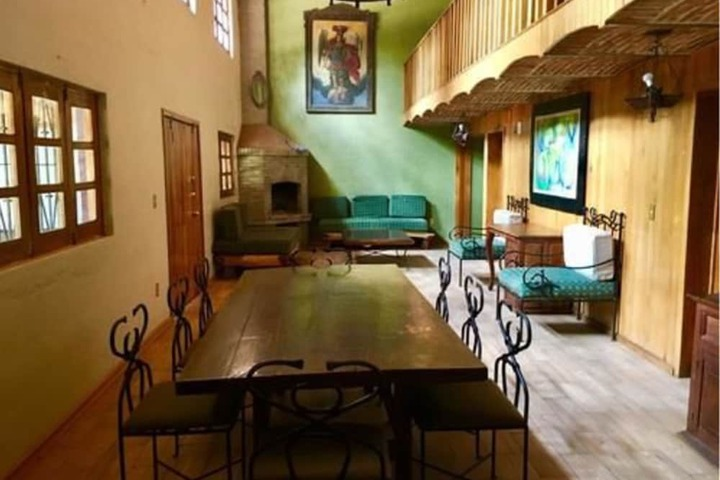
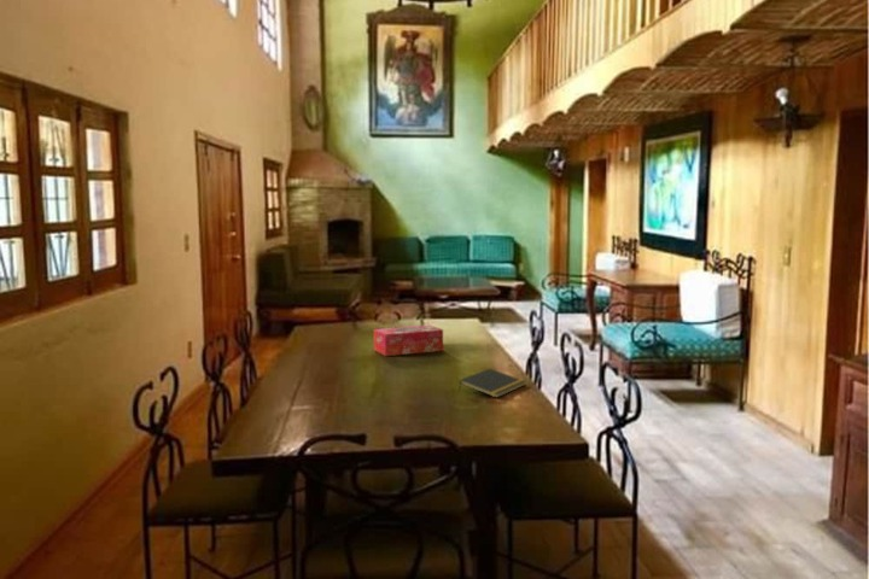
+ notepad [457,368,527,399]
+ tissue box [373,323,444,357]
